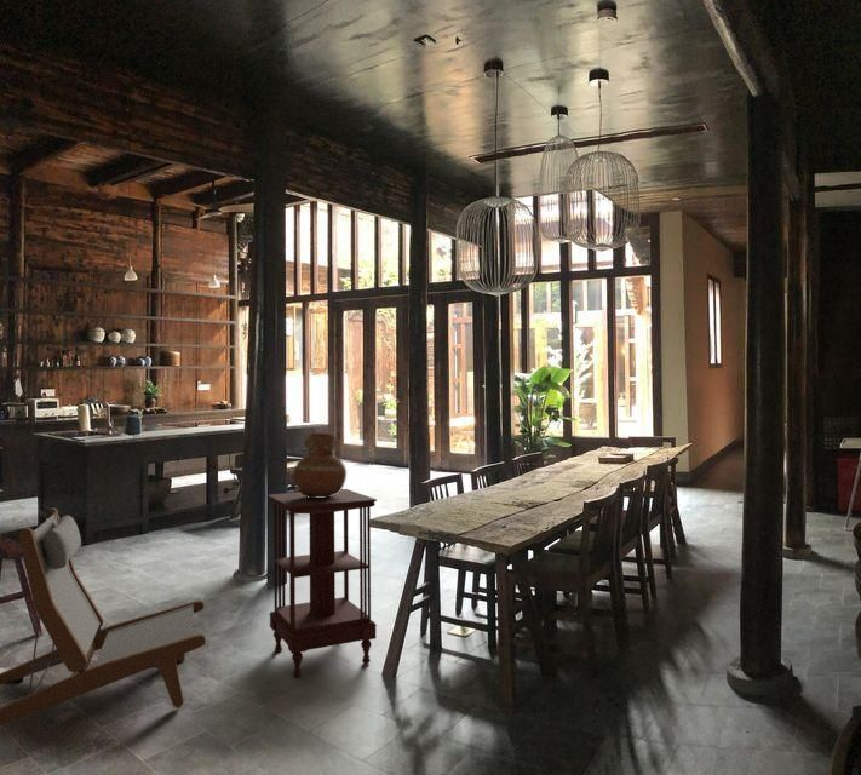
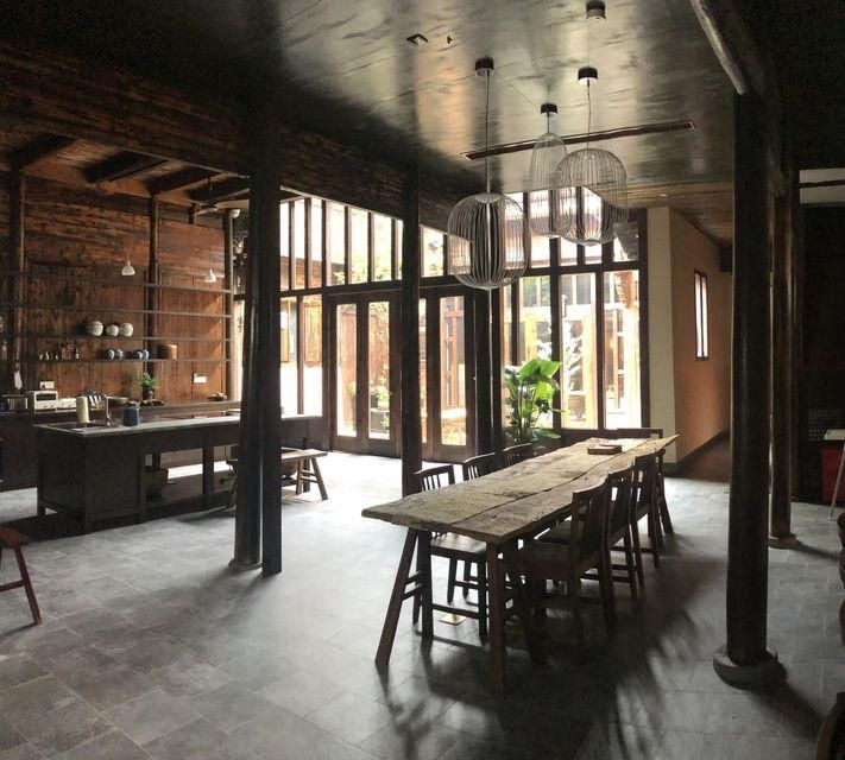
- lounge chair [0,507,207,727]
- side table [266,488,378,678]
- vase [292,432,348,498]
